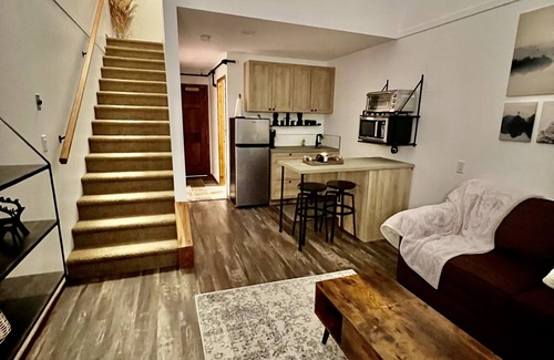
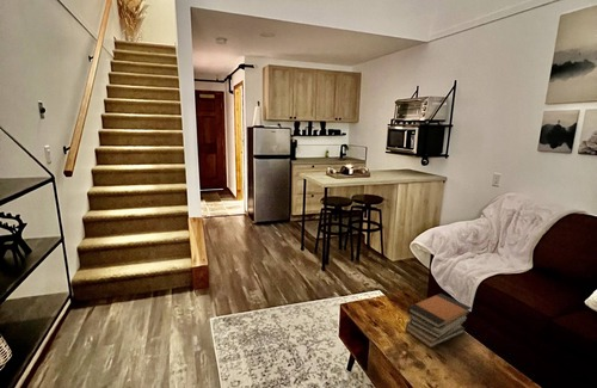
+ book stack [405,292,472,349]
